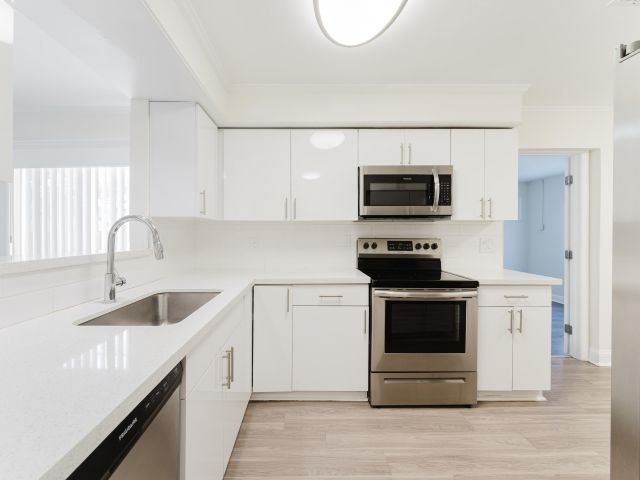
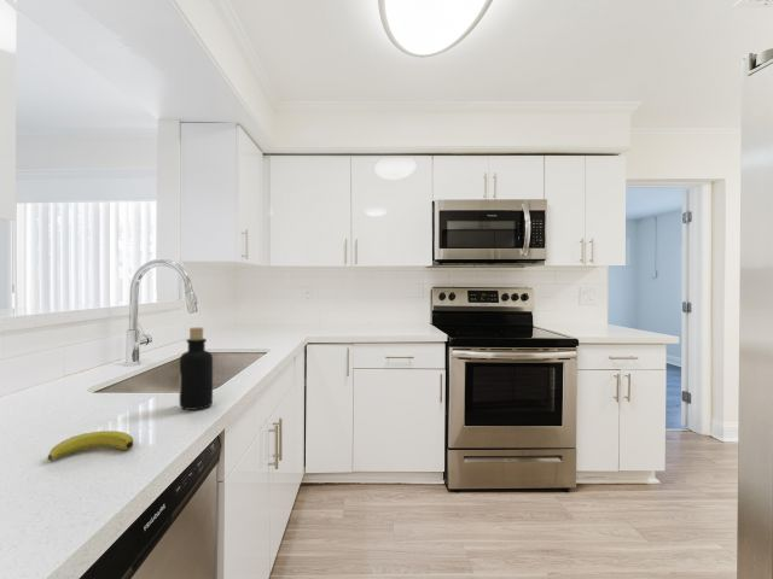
+ banana [47,429,134,462]
+ bottle [179,326,214,411]
